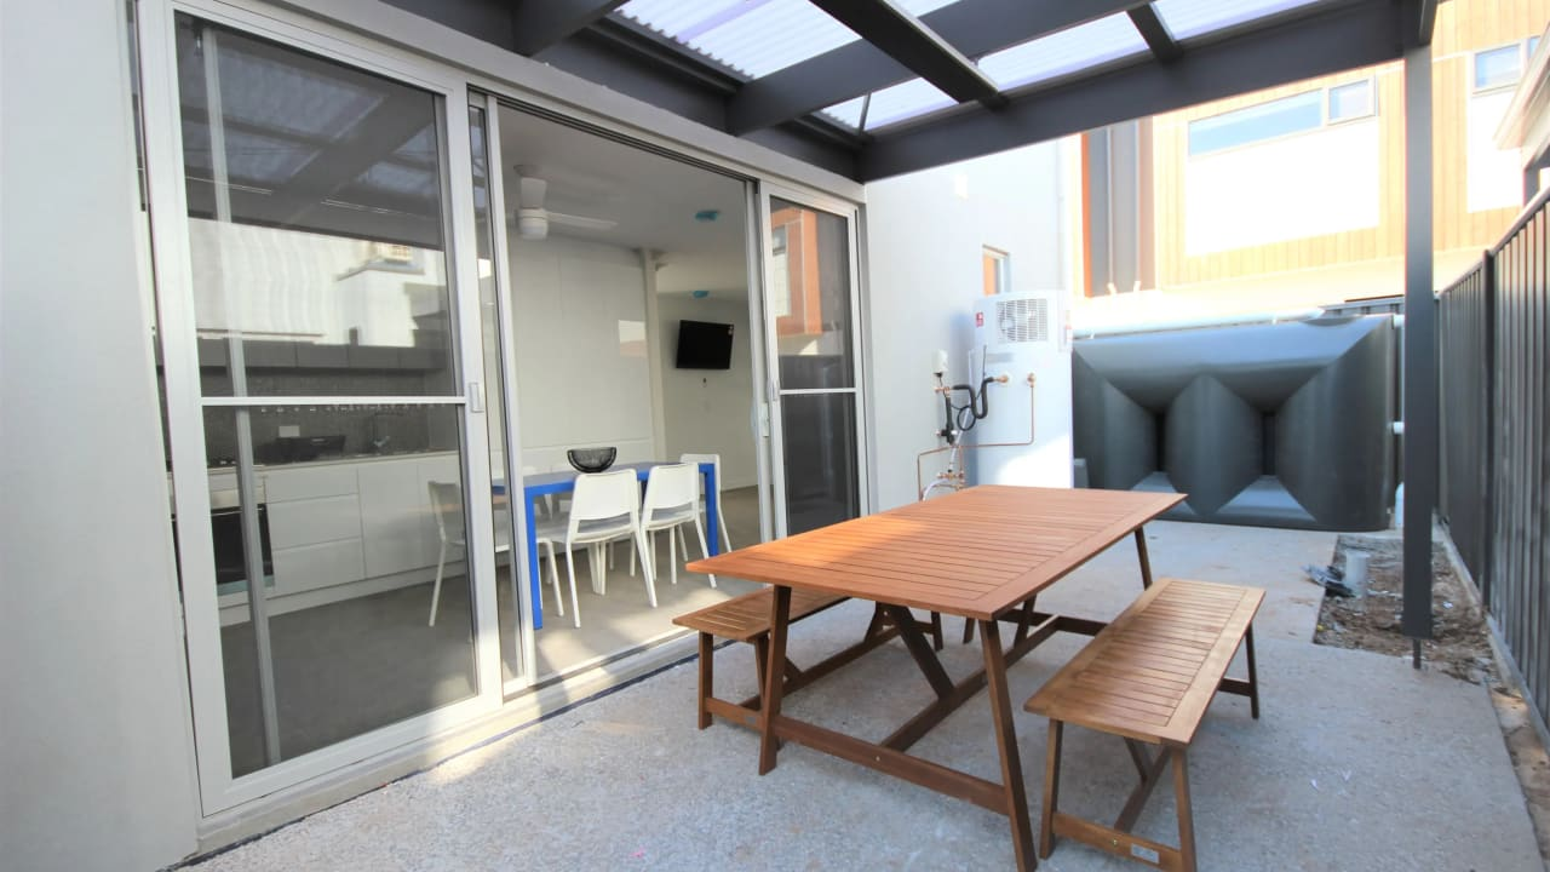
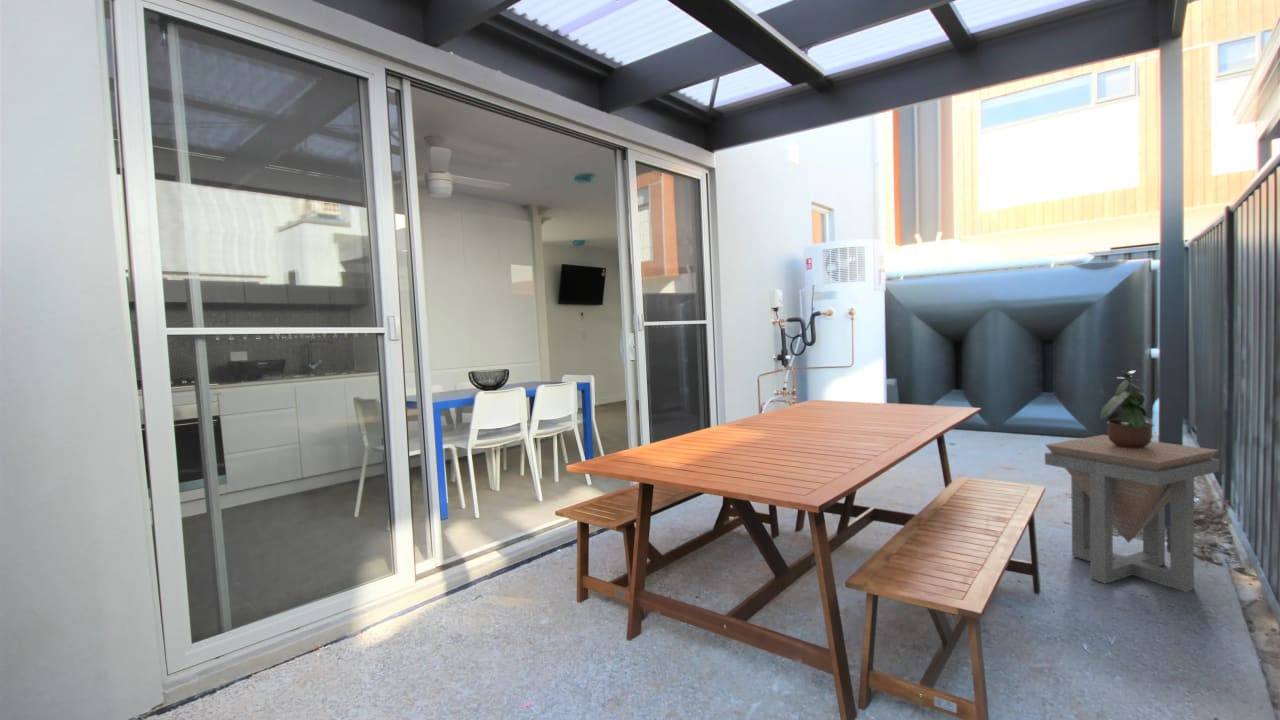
+ potted plant [1099,367,1154,449]
+ side table [1044,434,1221,593]
